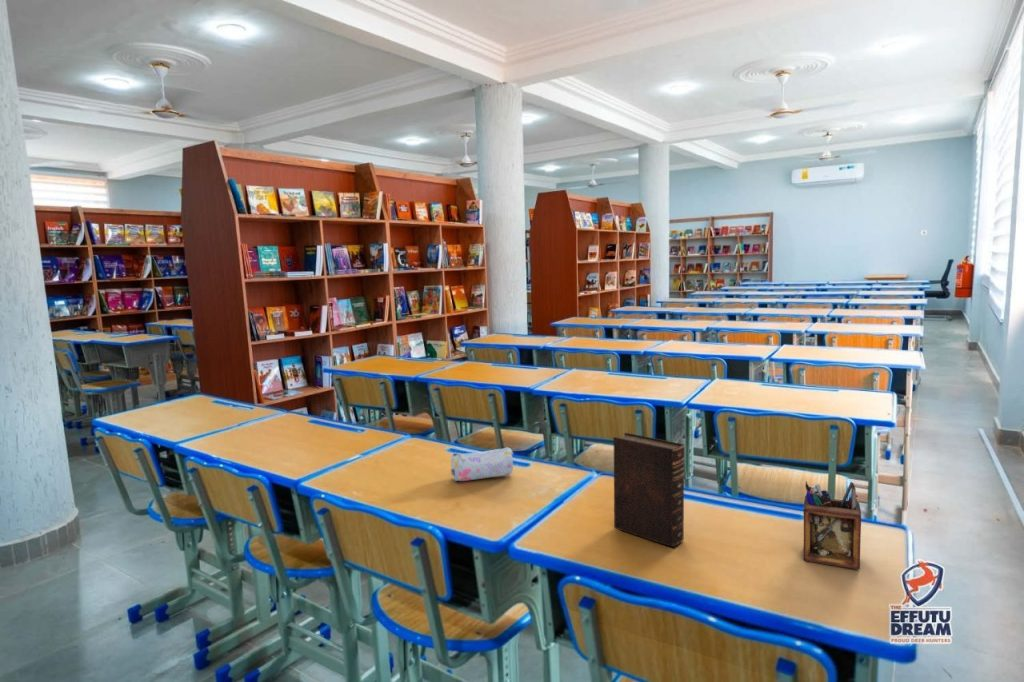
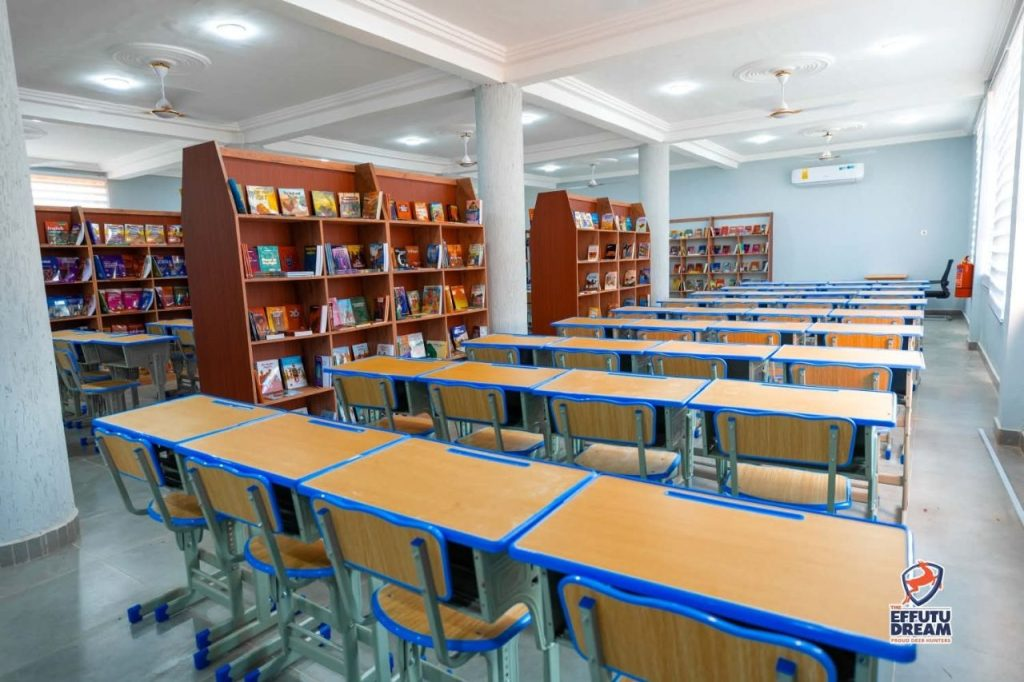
- bible [613,432,685,548]
- desk organizer [802,480,862,571]
- pencil case [450,446,514,482]
